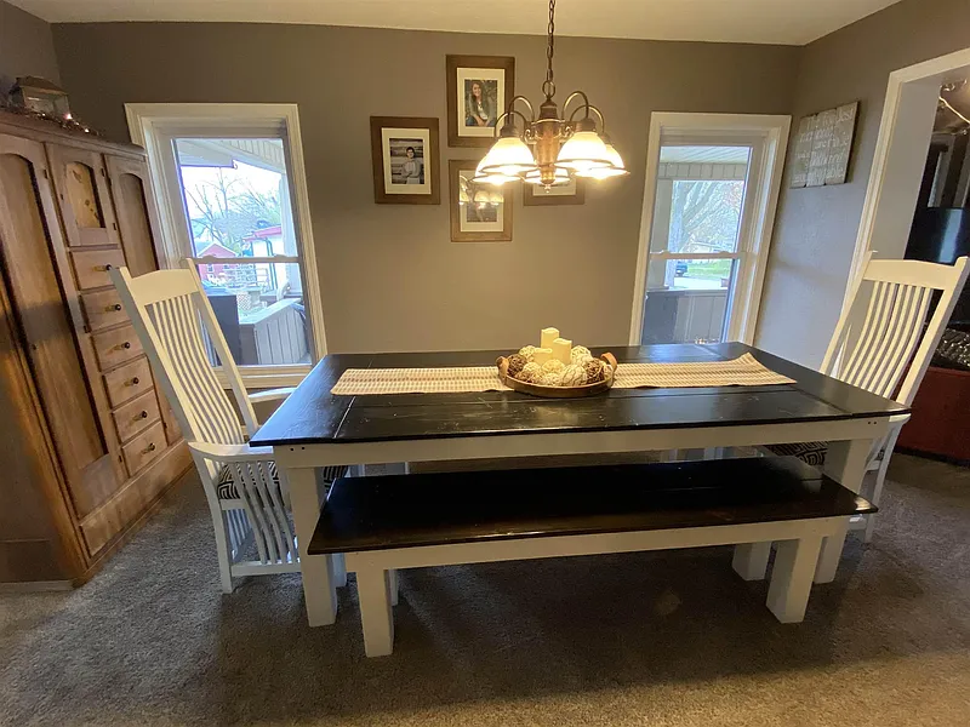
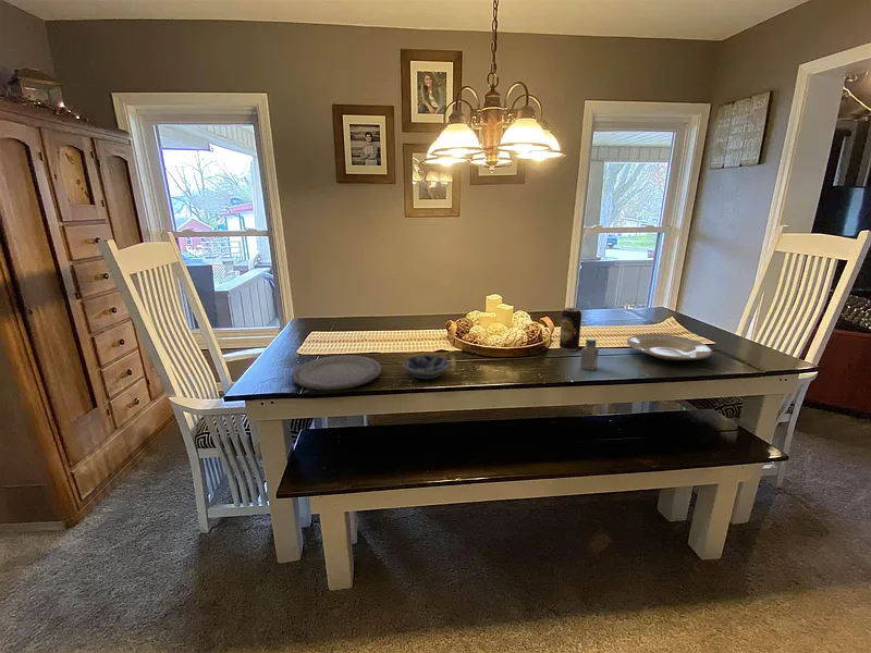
+ plate [291,355,382,391]
+ beverage can [559,307,582,352]
+ saltshaker [579,337,600,372]
+ bowl [402,355,450,380]
+ plate [626,333,714,361]
